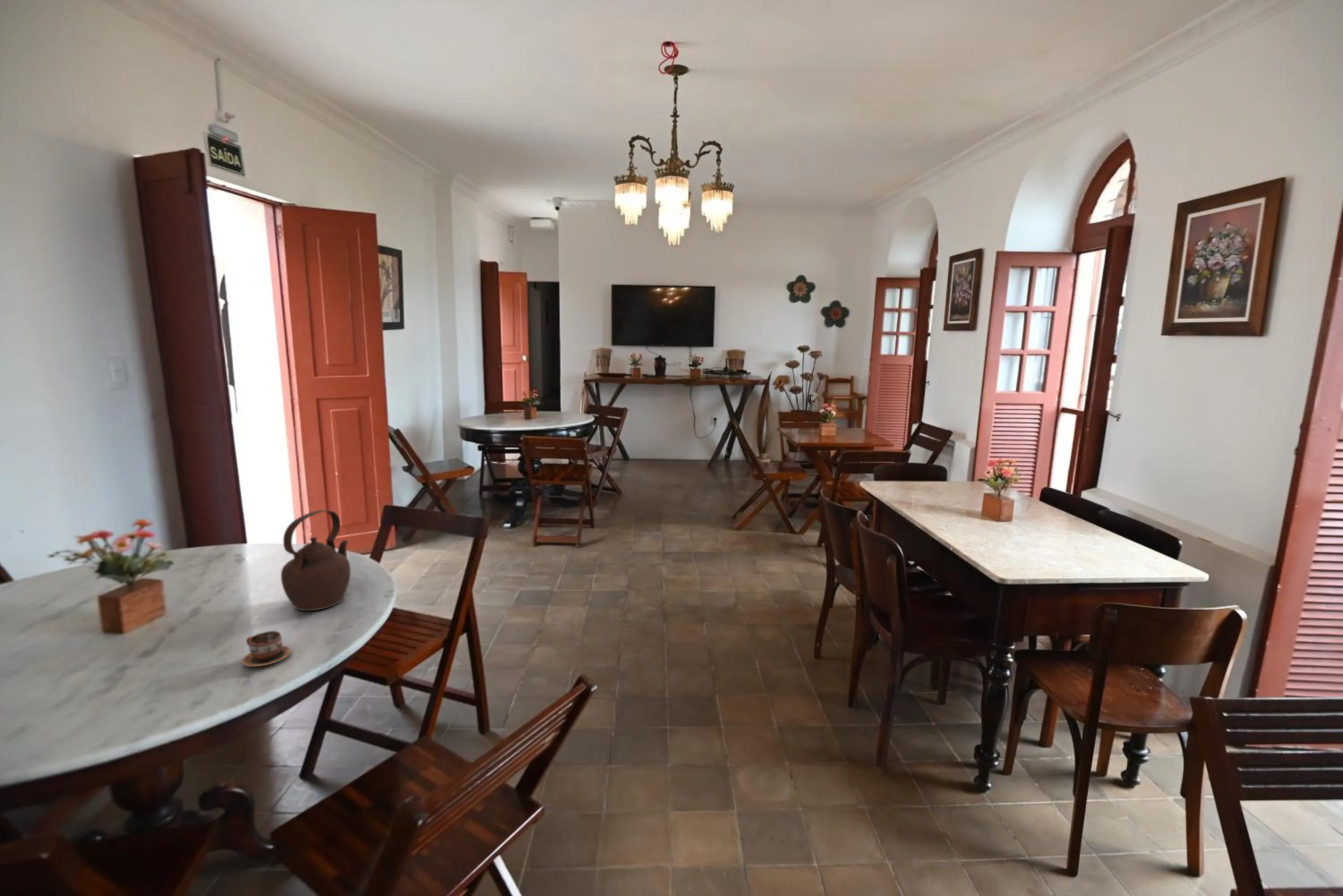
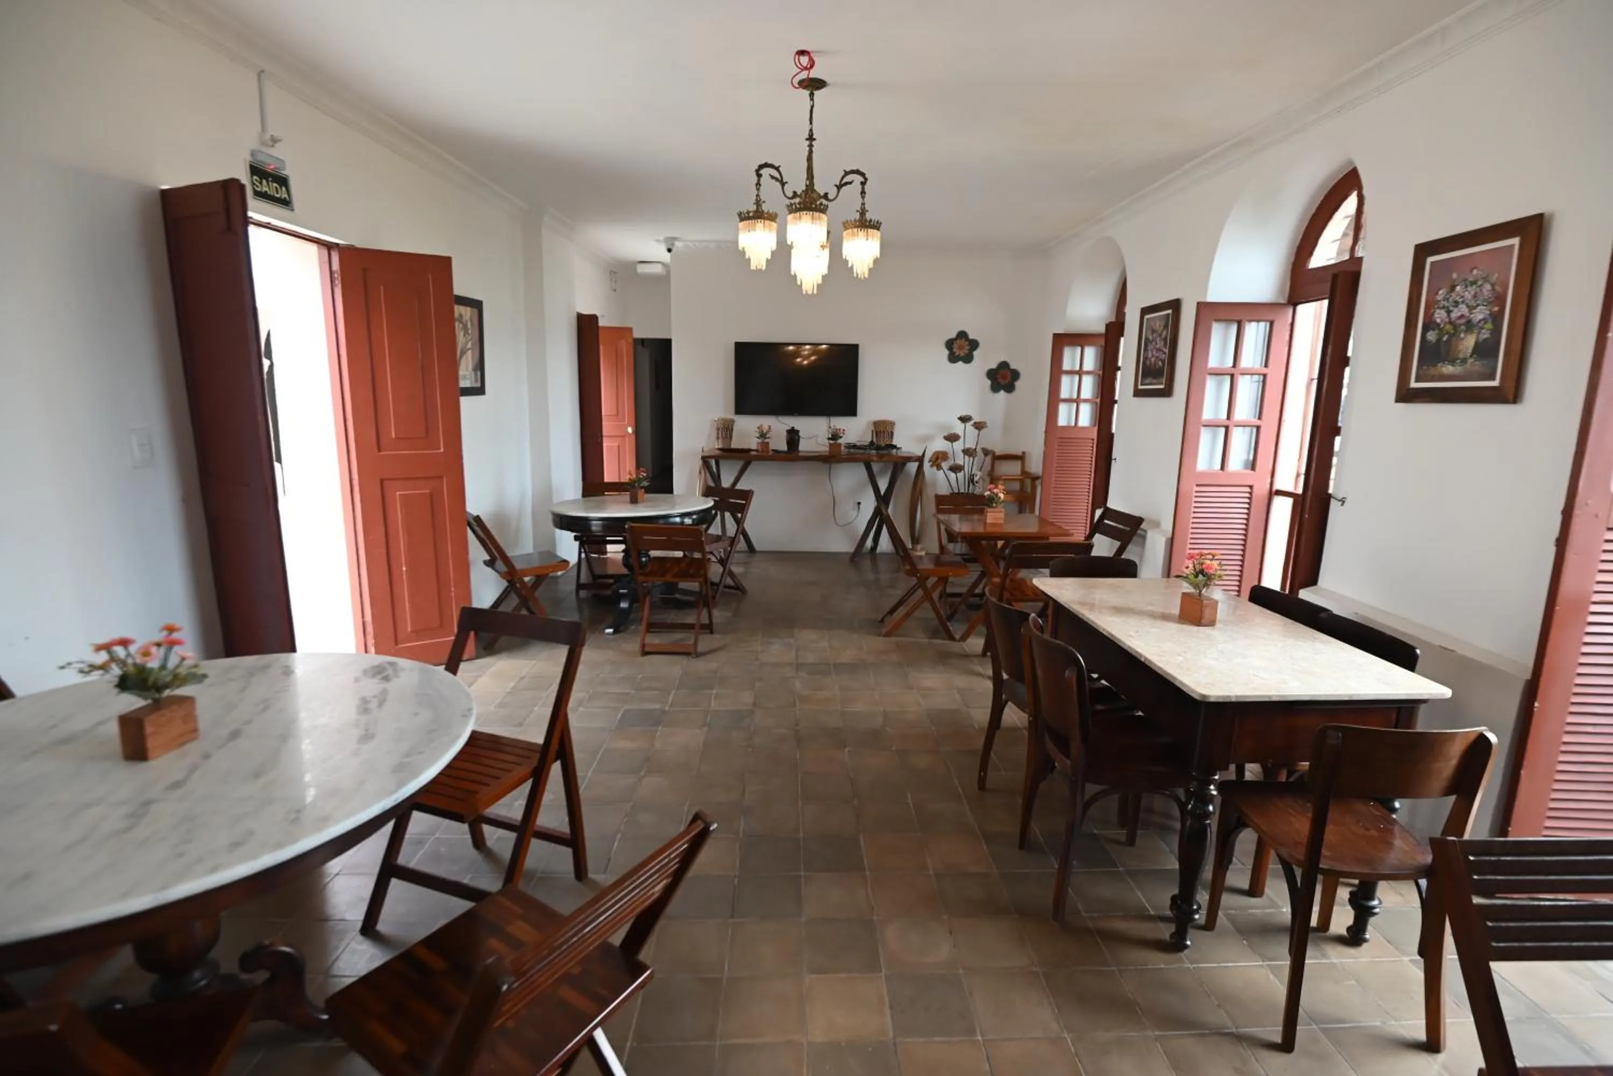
- teapot [281,510,351,611]
- cup [241,631,291,668]
